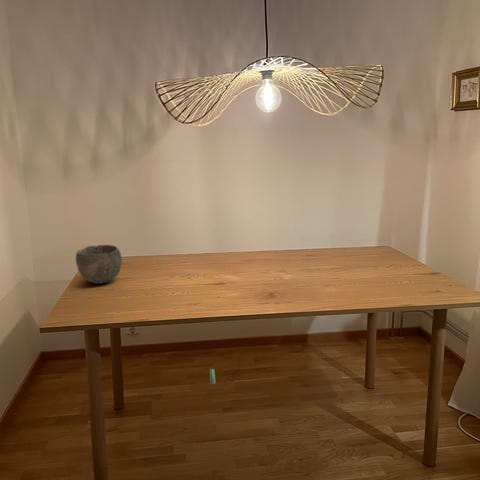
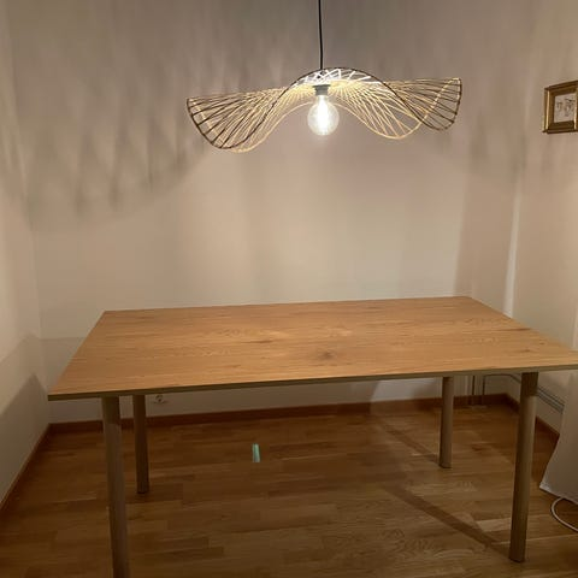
- bowl [75,244,123,285]
